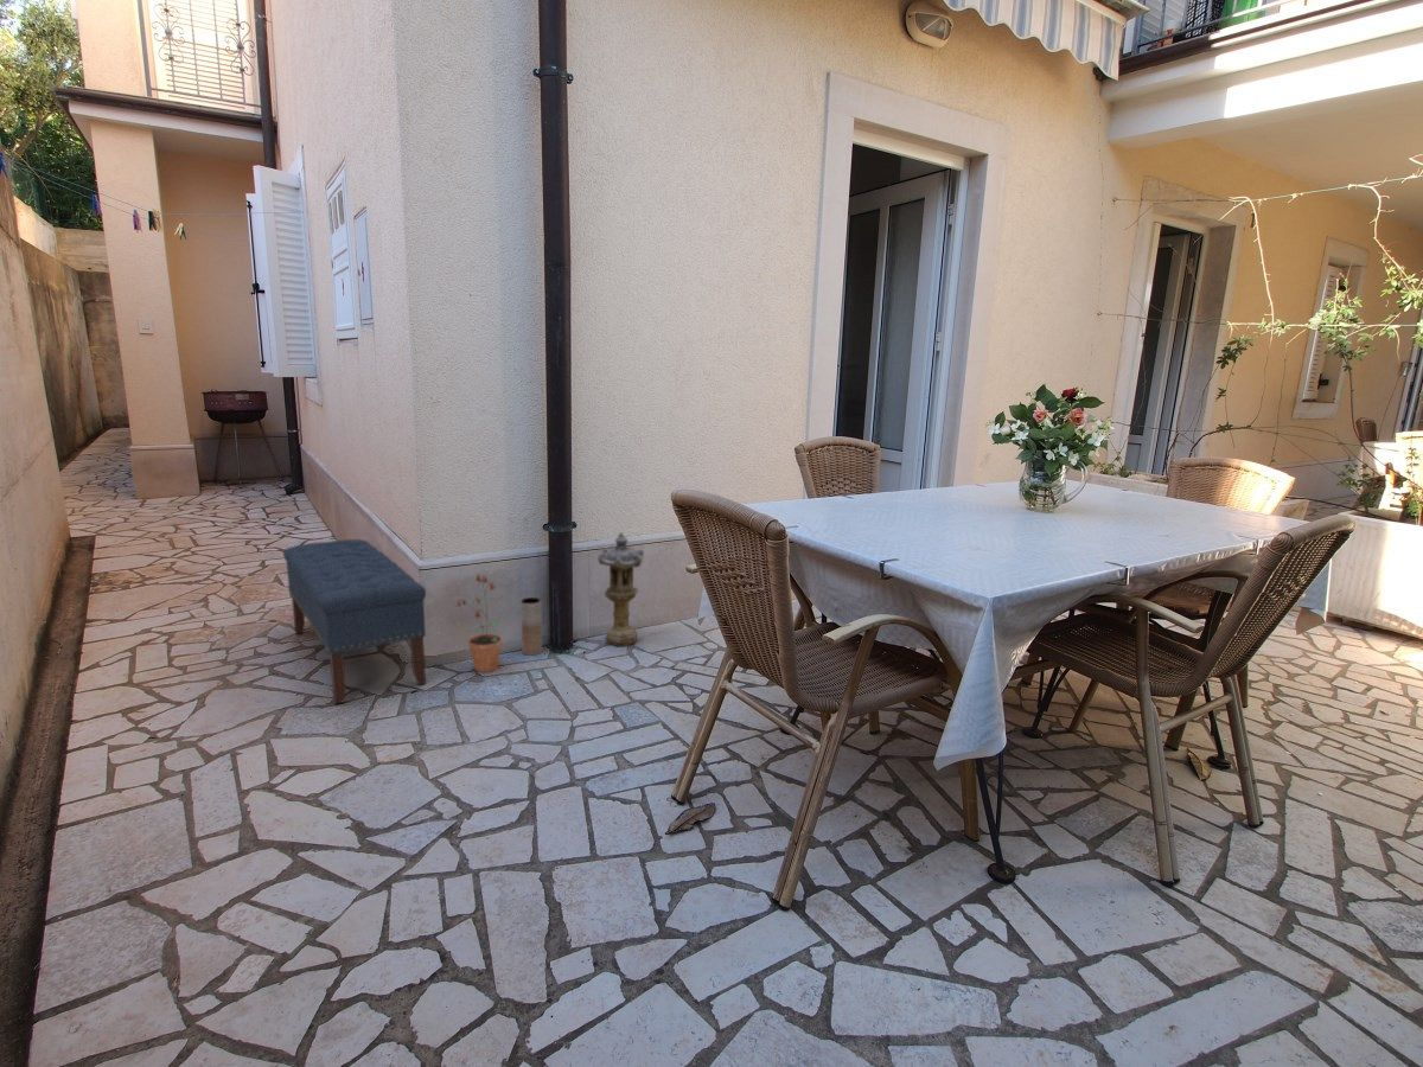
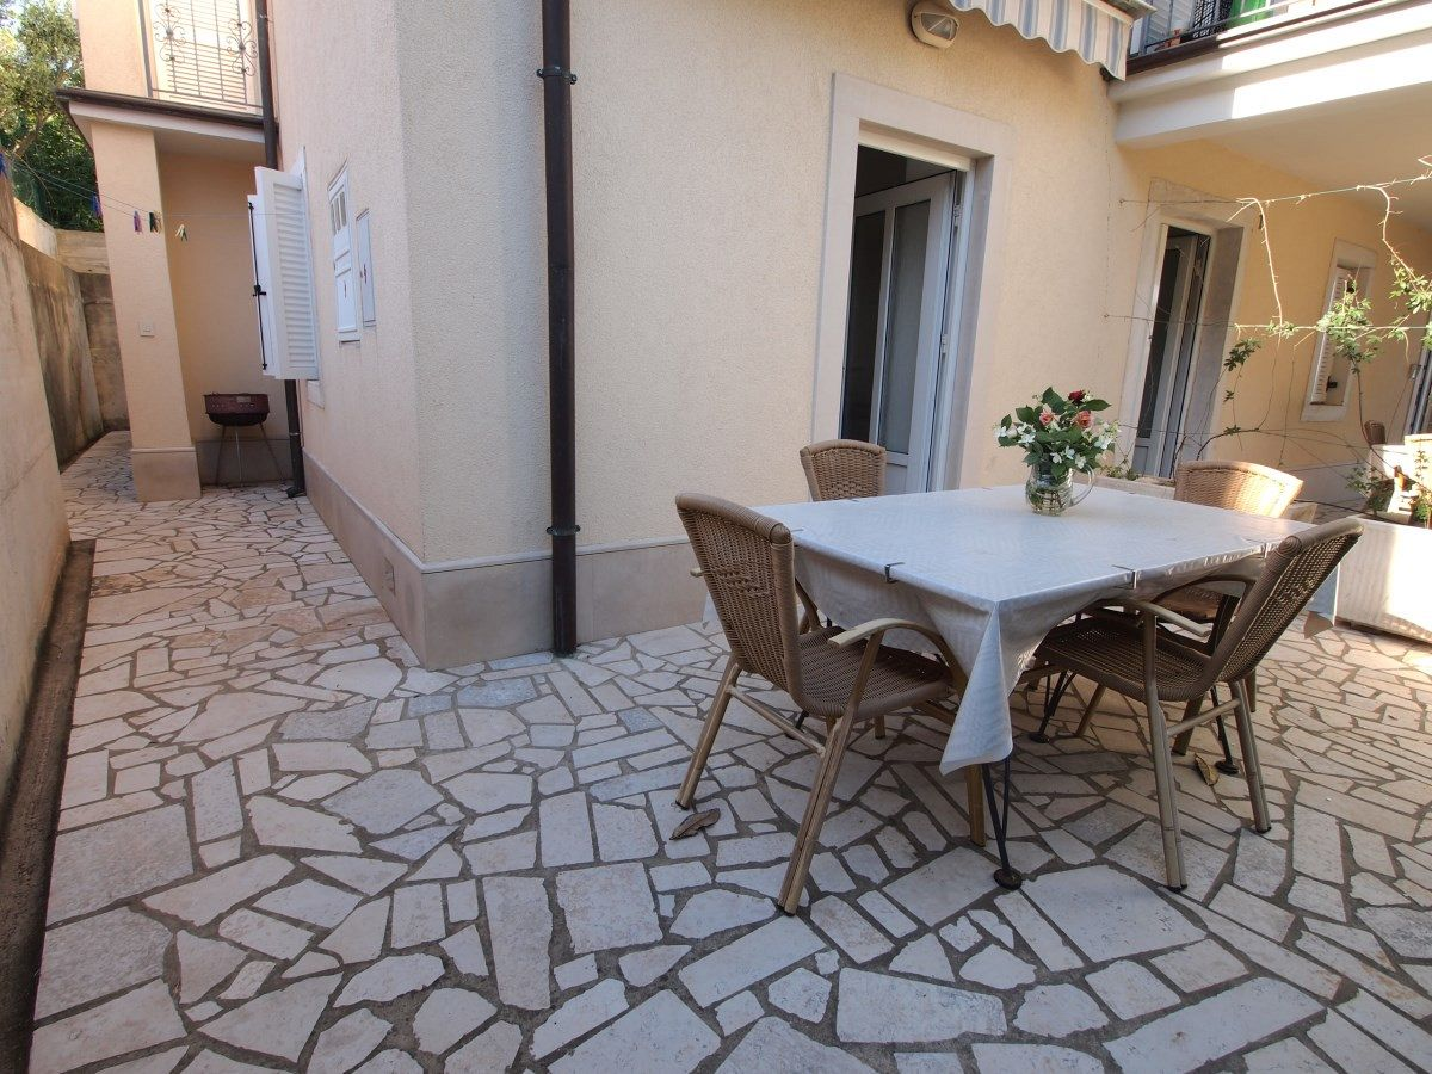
- potted plant [455,573,503,673]
- vase [519,596,543,657]
- lantern [598,531,645,648]
- bench [282,538,427,705]
